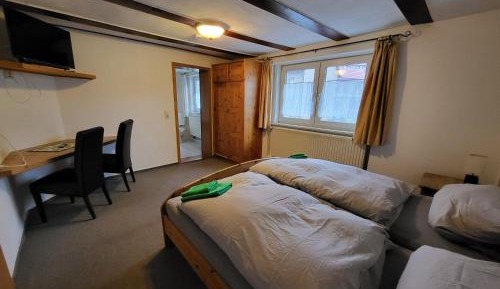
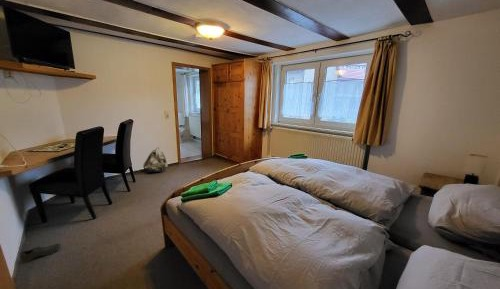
+ backpack [142,146,169,173]
+ shoe [19,243,62,263]
